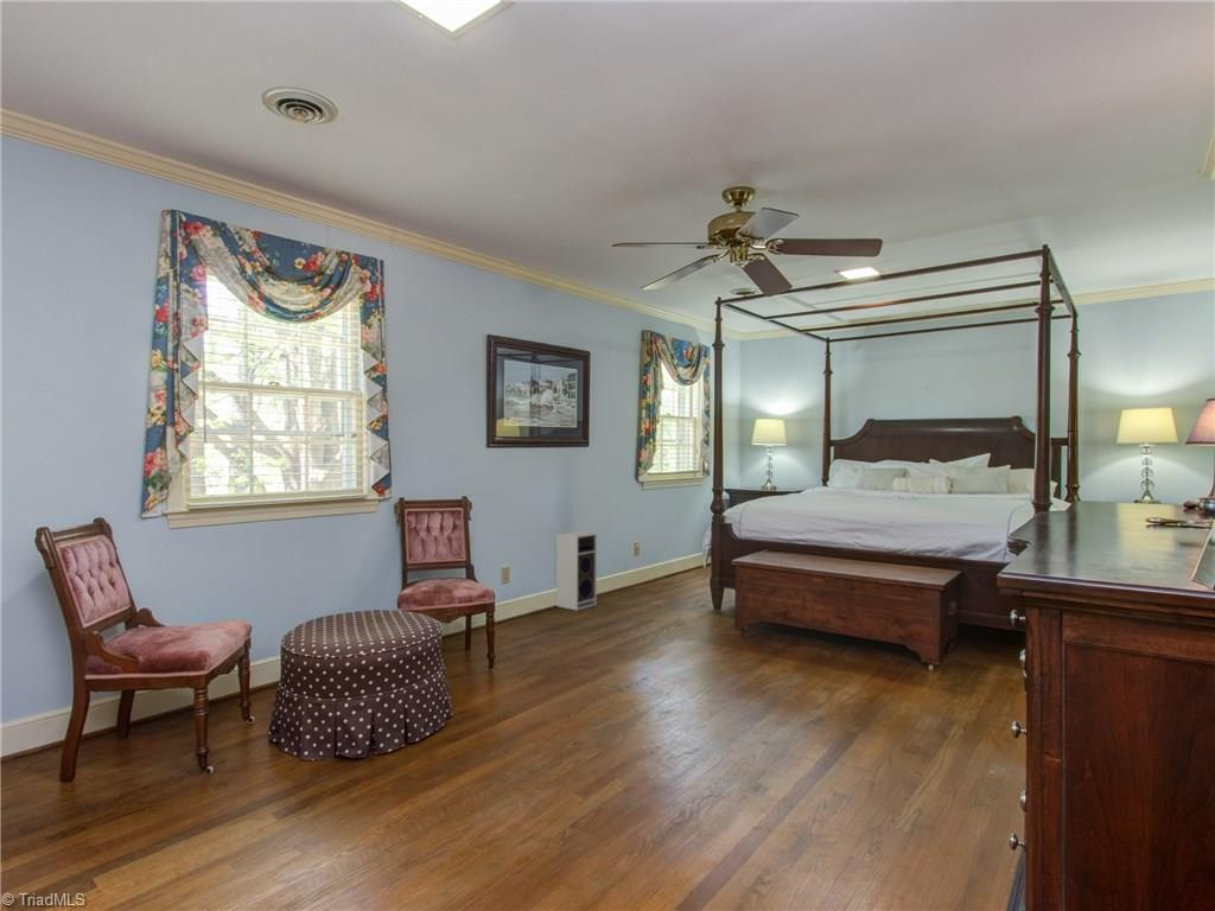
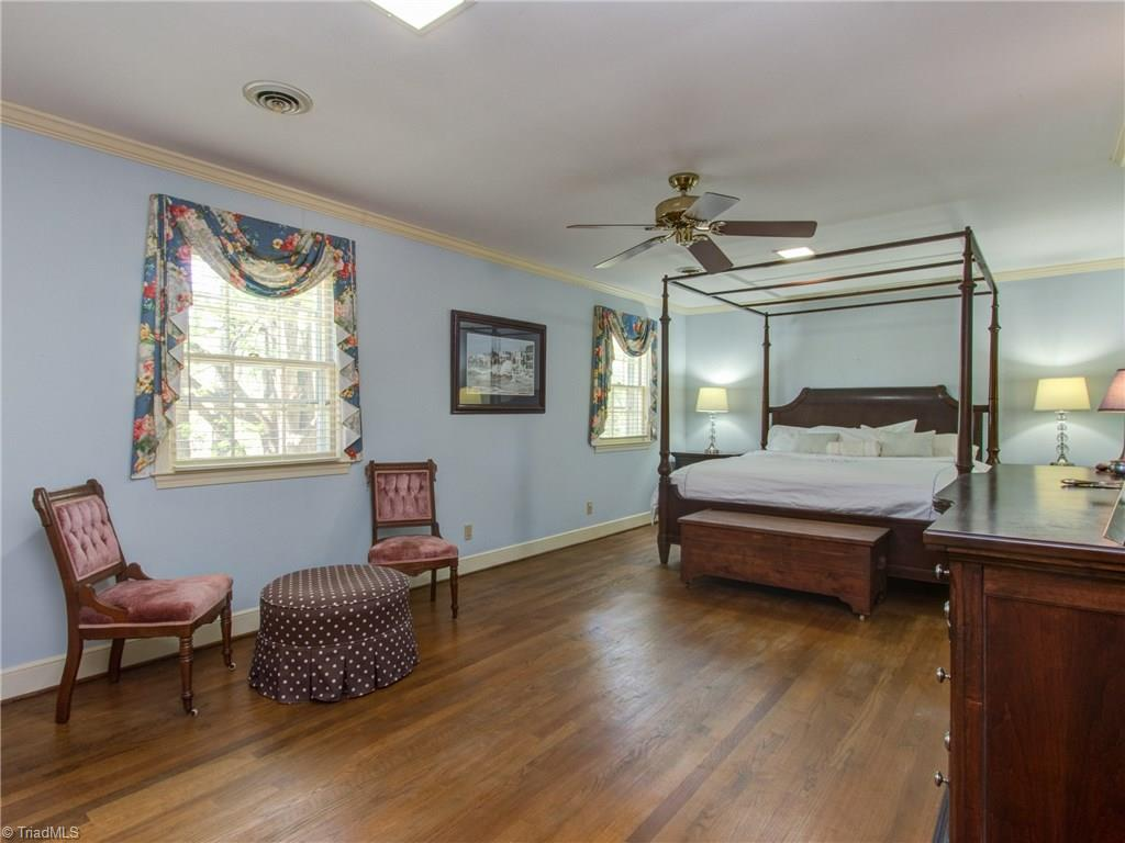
- speaker [555,530,598,612]
